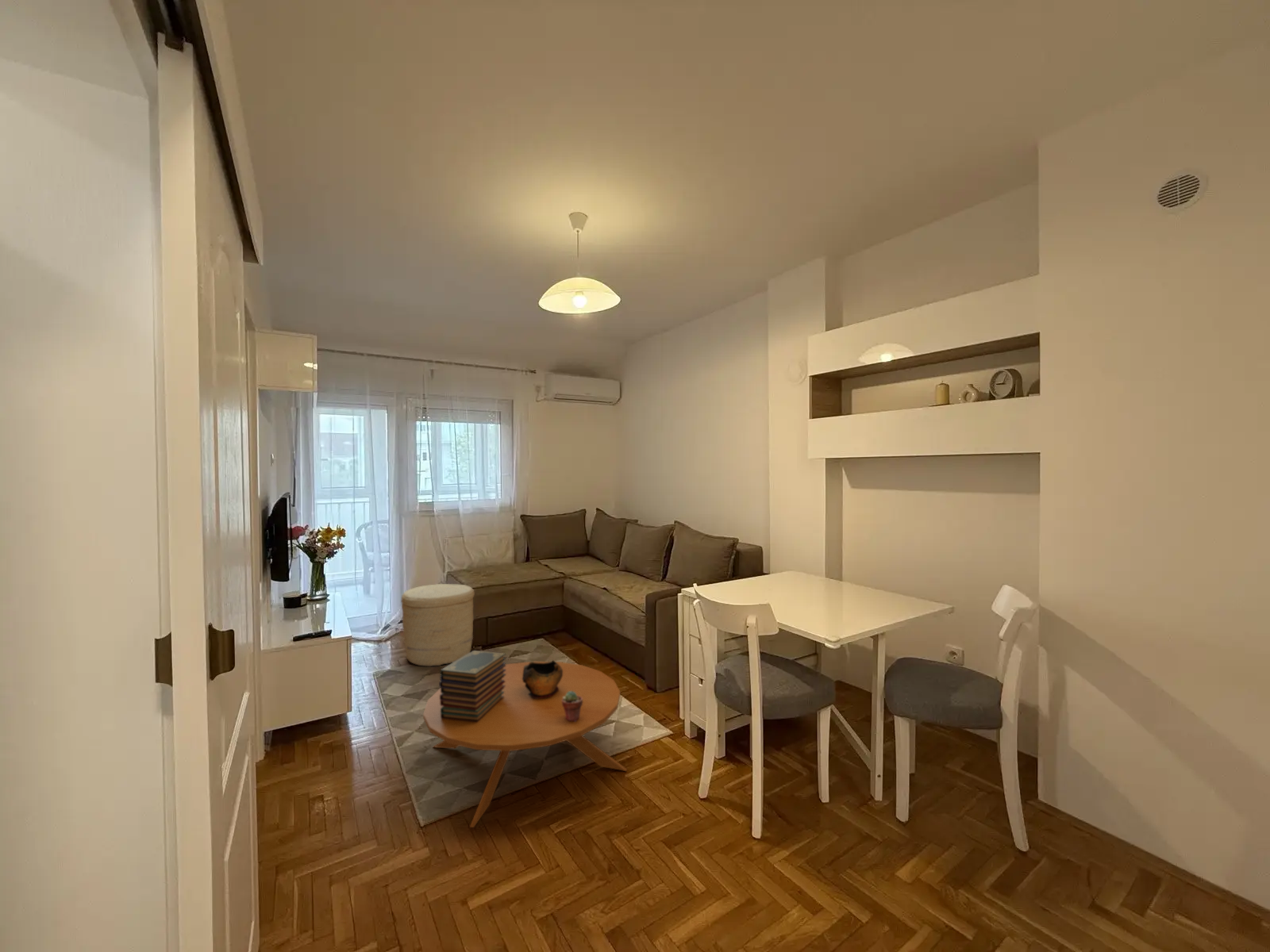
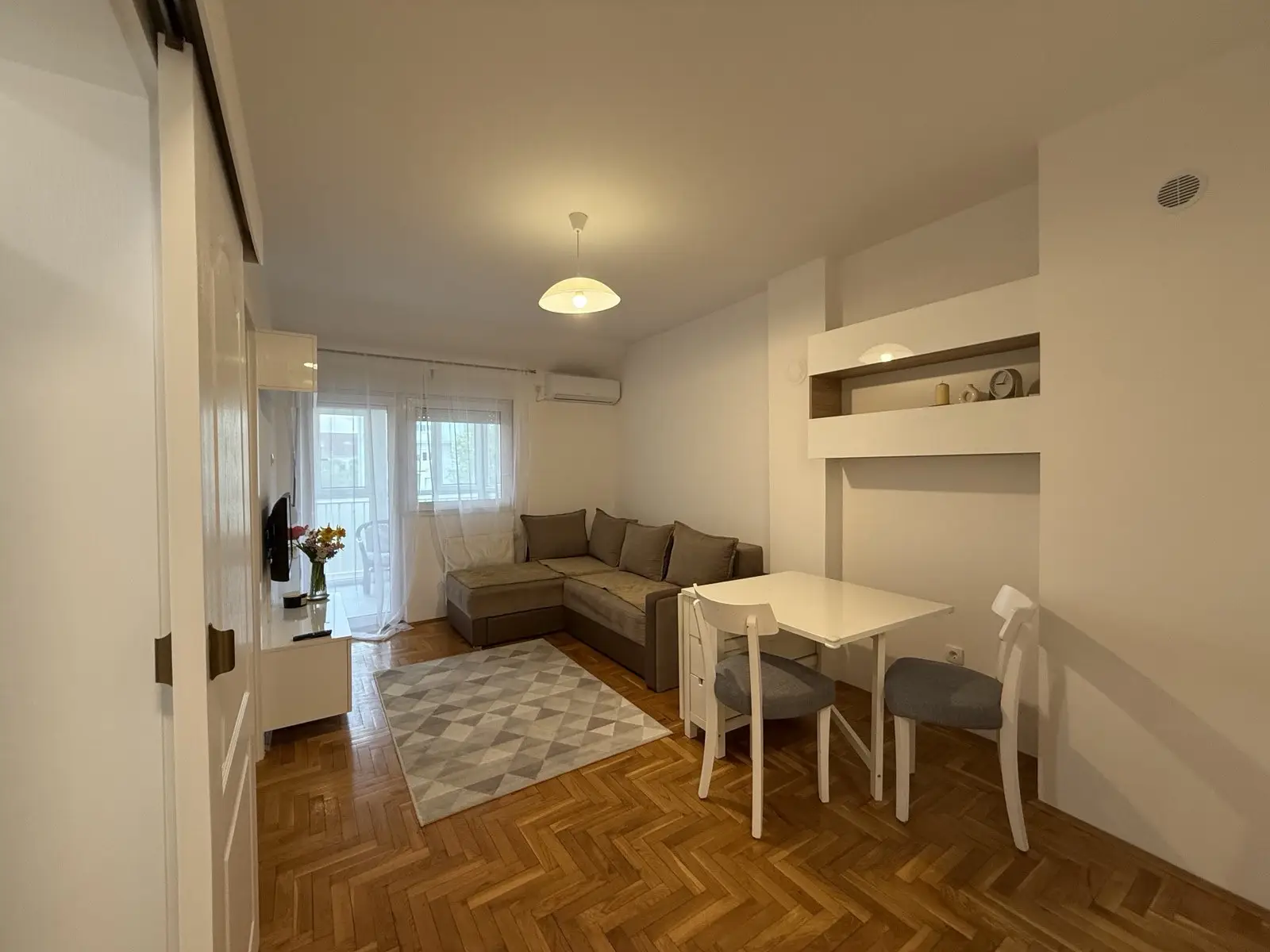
- basket [400,583,475,667]
- decorative bowl [522,659,563,698]
- coffee table [422,661,628,828]
- book stack [438,650,506,723]
- potted succulent [562,691,583,722]
